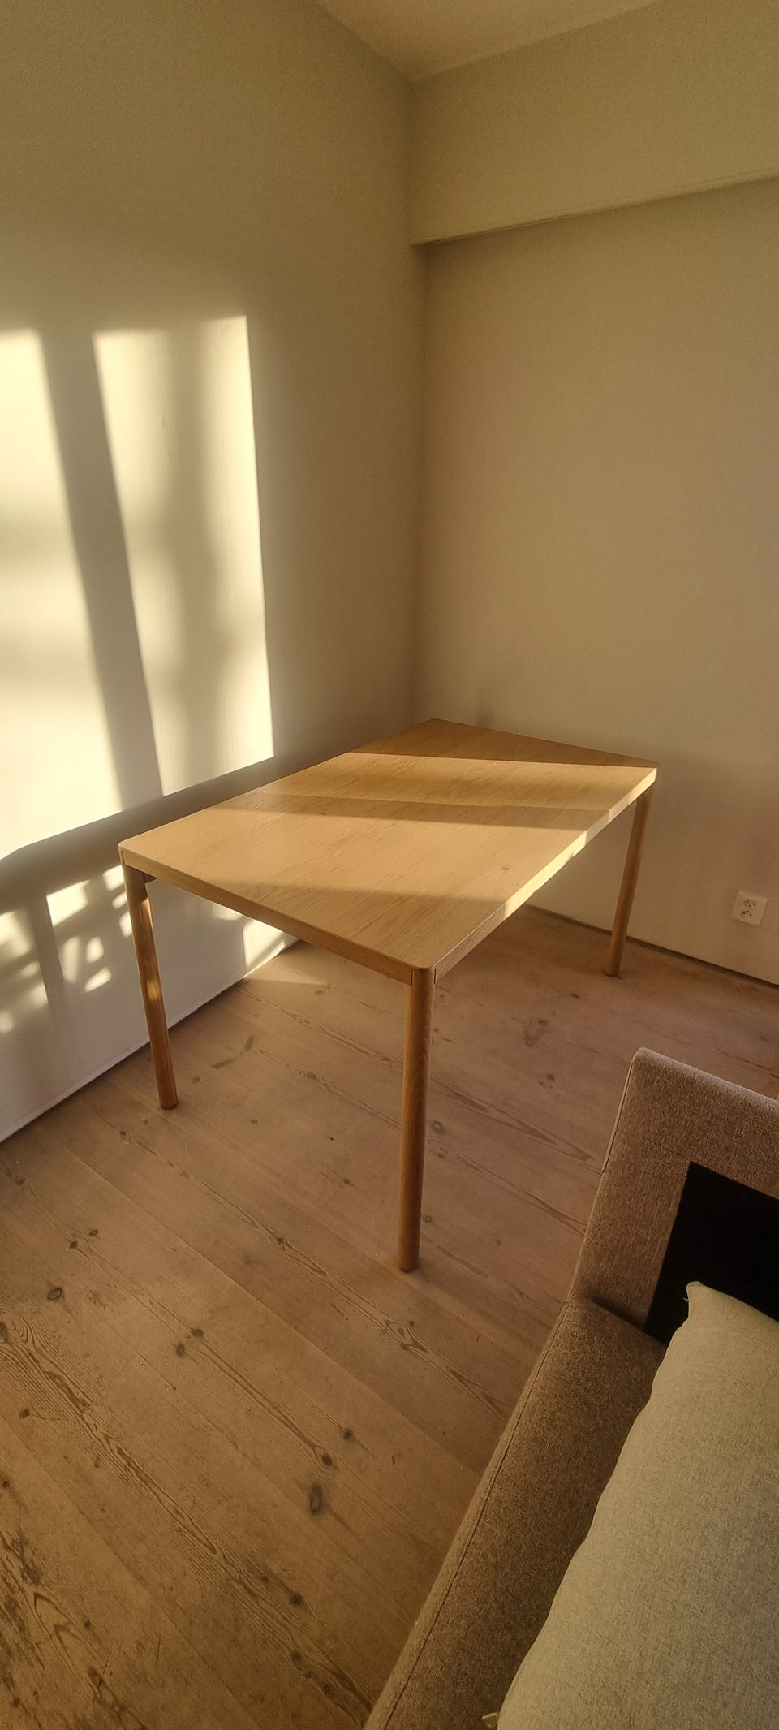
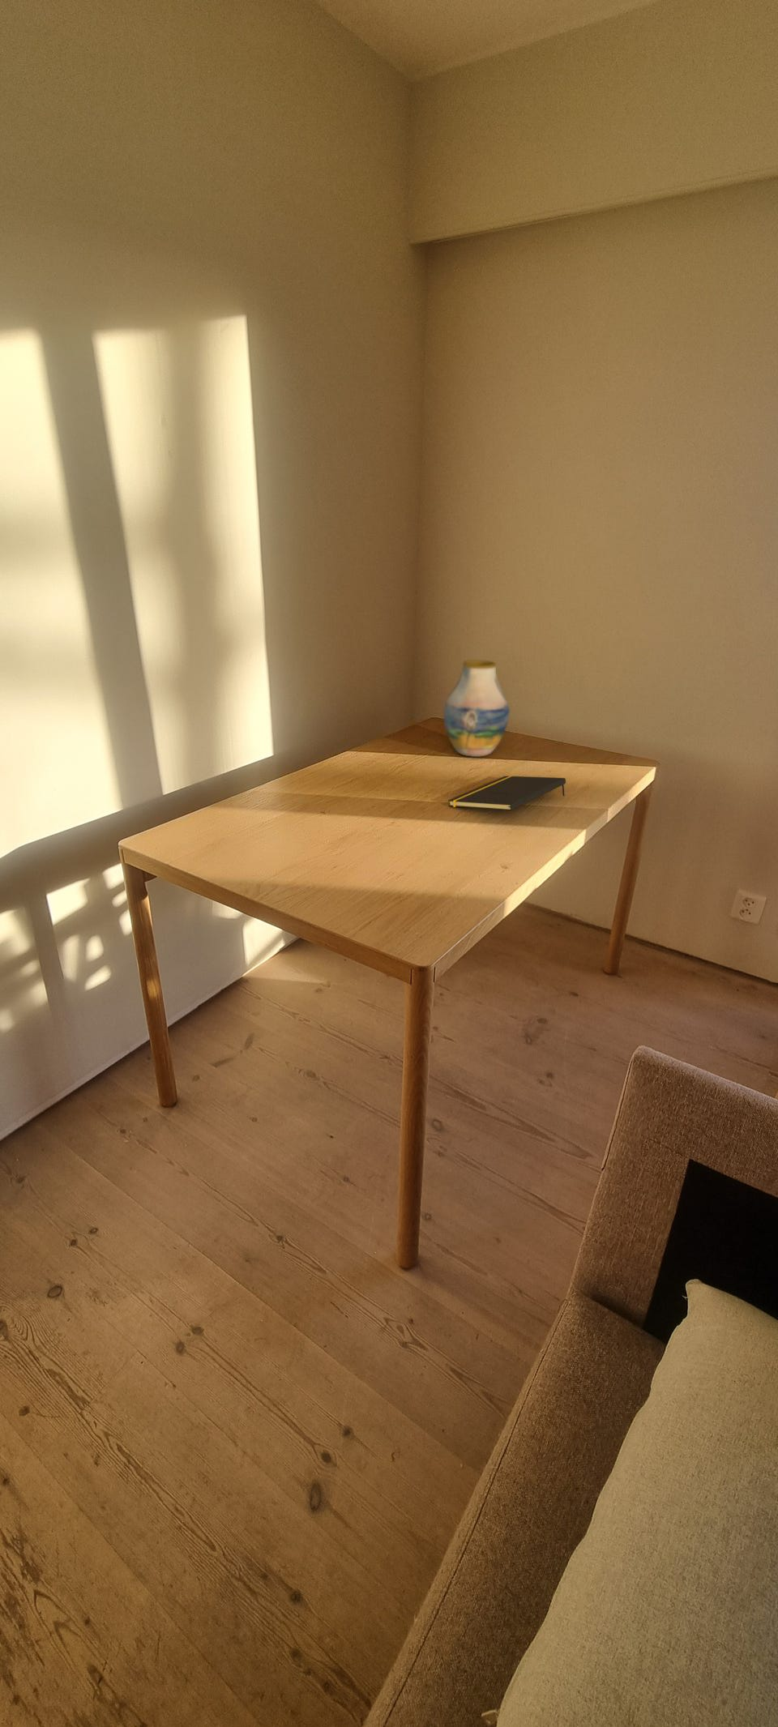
+ notepad [447,774,566,812]
+ vase [443,659,510,758]
